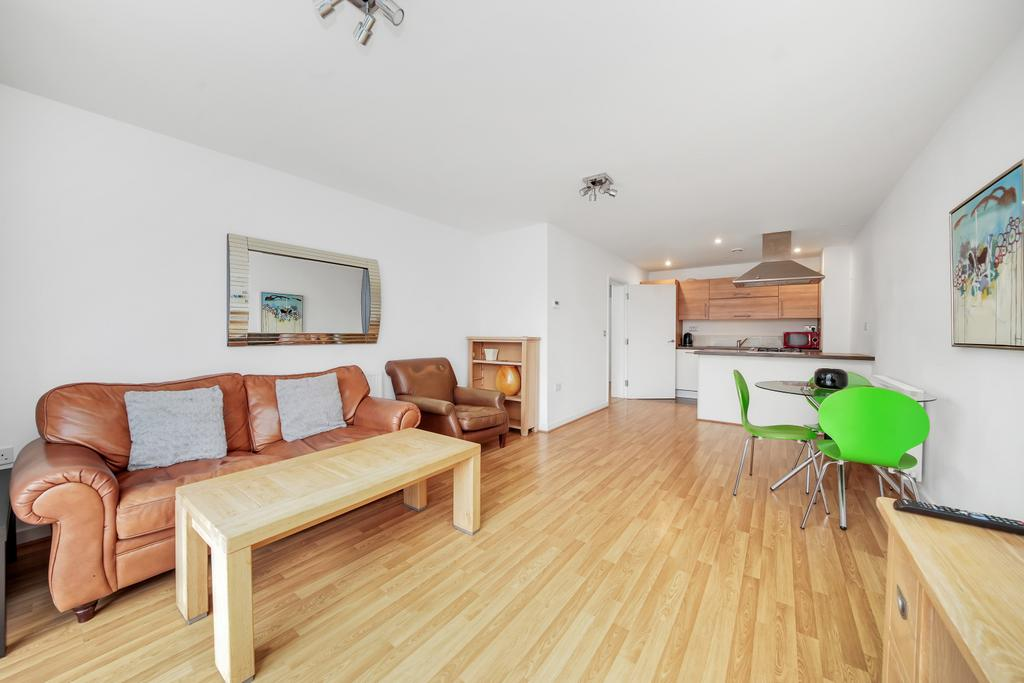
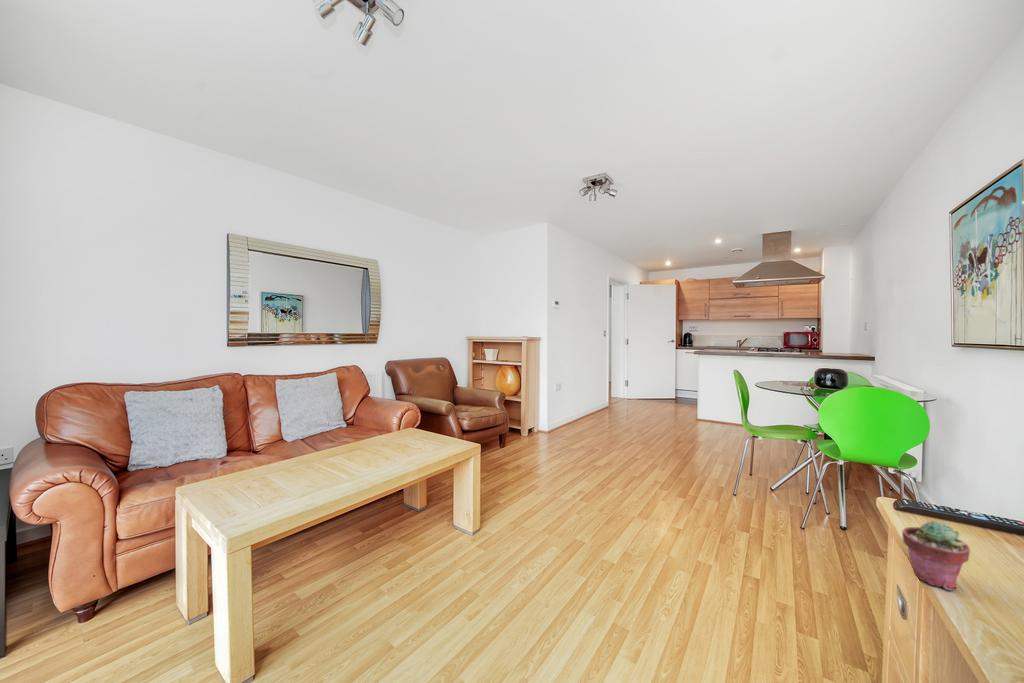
+ potted succulent [901,520,971,592]
